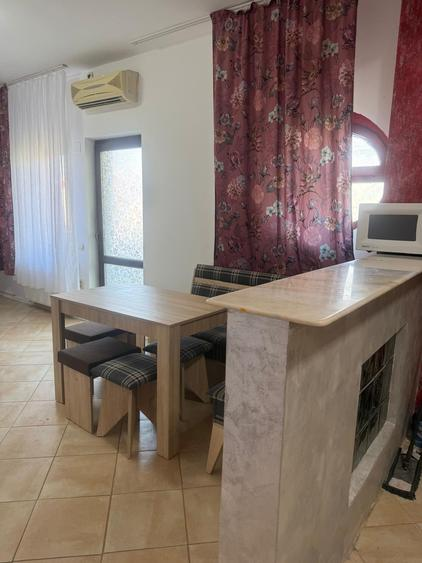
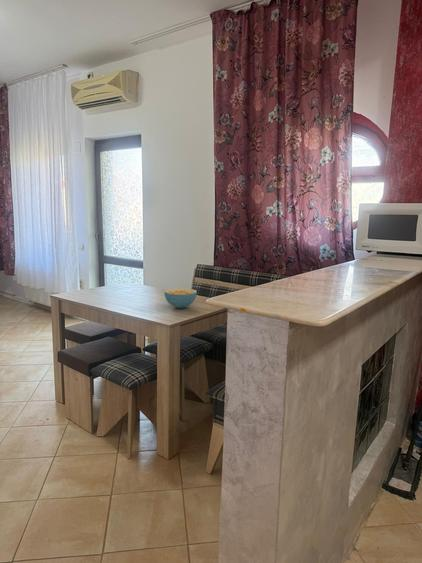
+ cereal bowl [163,287,198,309]
